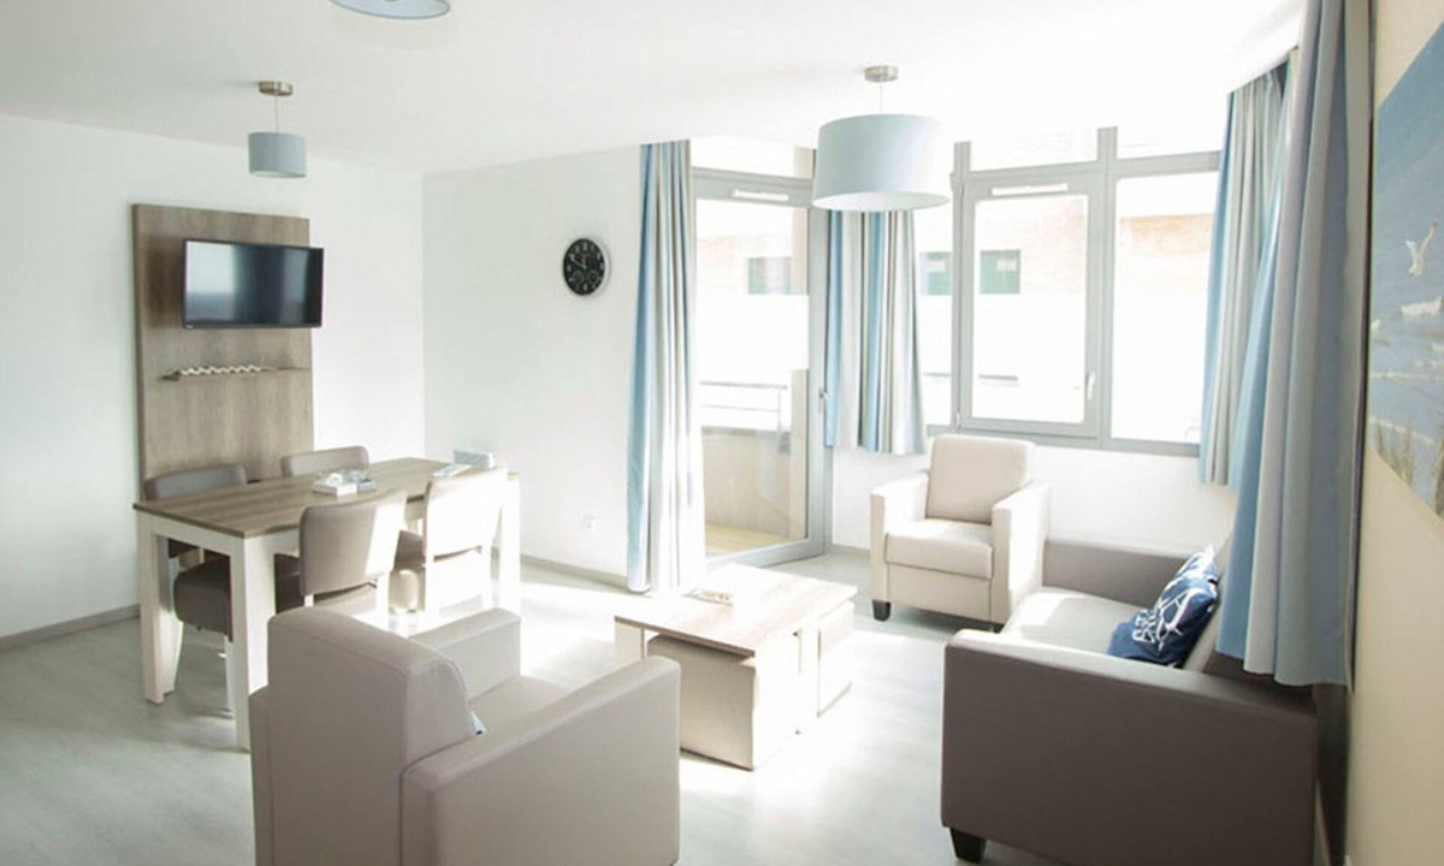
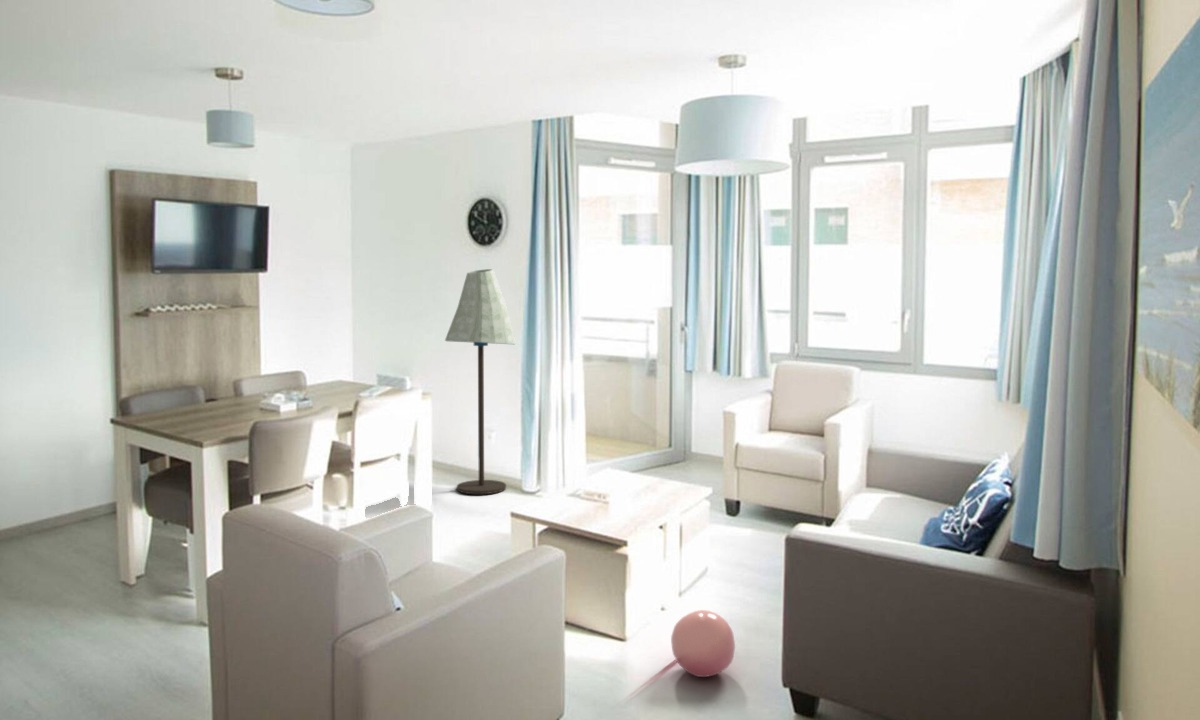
+ ball [670,609,736,678]
+ floor lamp [444,268,517,495]
